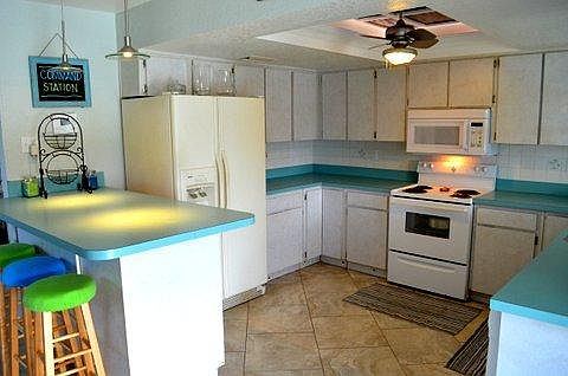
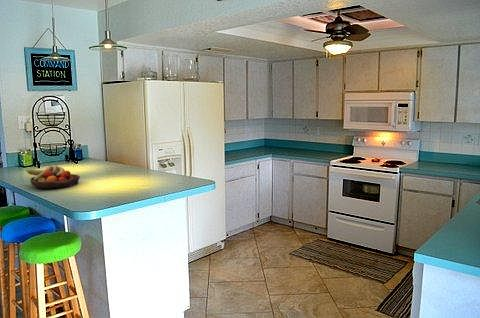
+ fruit bowl [25,164,81,190]
